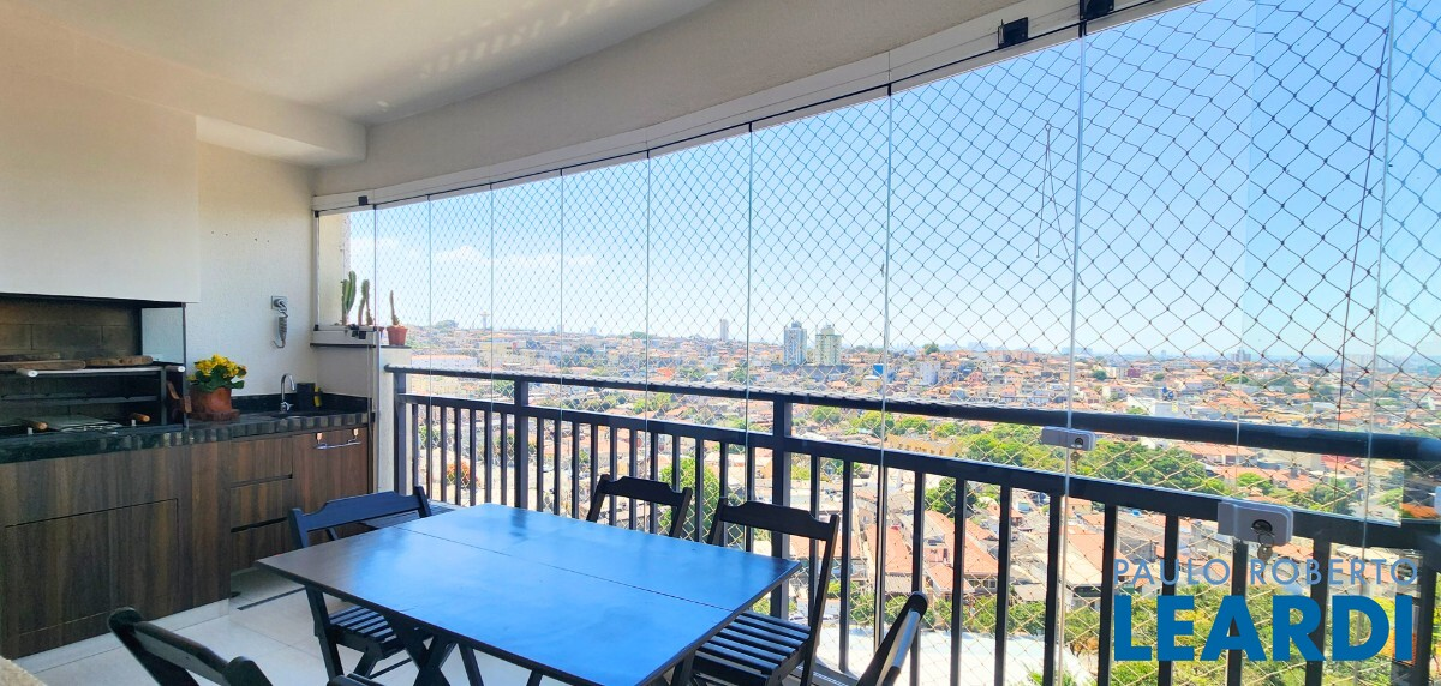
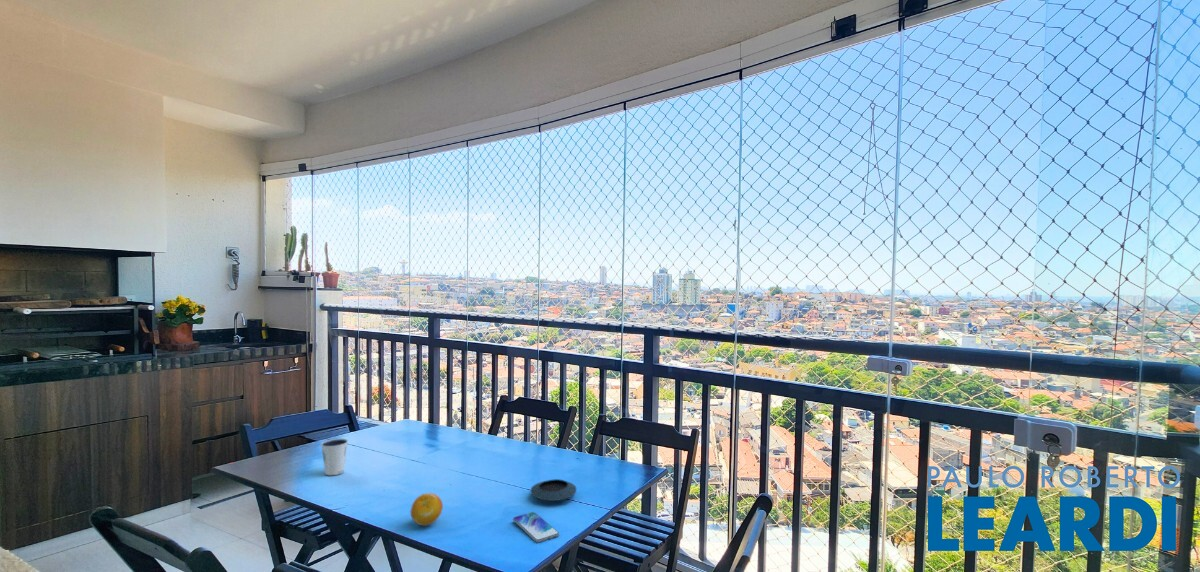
+ smartphone [512,511,560,544]
+ saucer [530,478,577,502]
+ dixie cup [320,438,349,476]
+ fruit [410,492,444,527]
